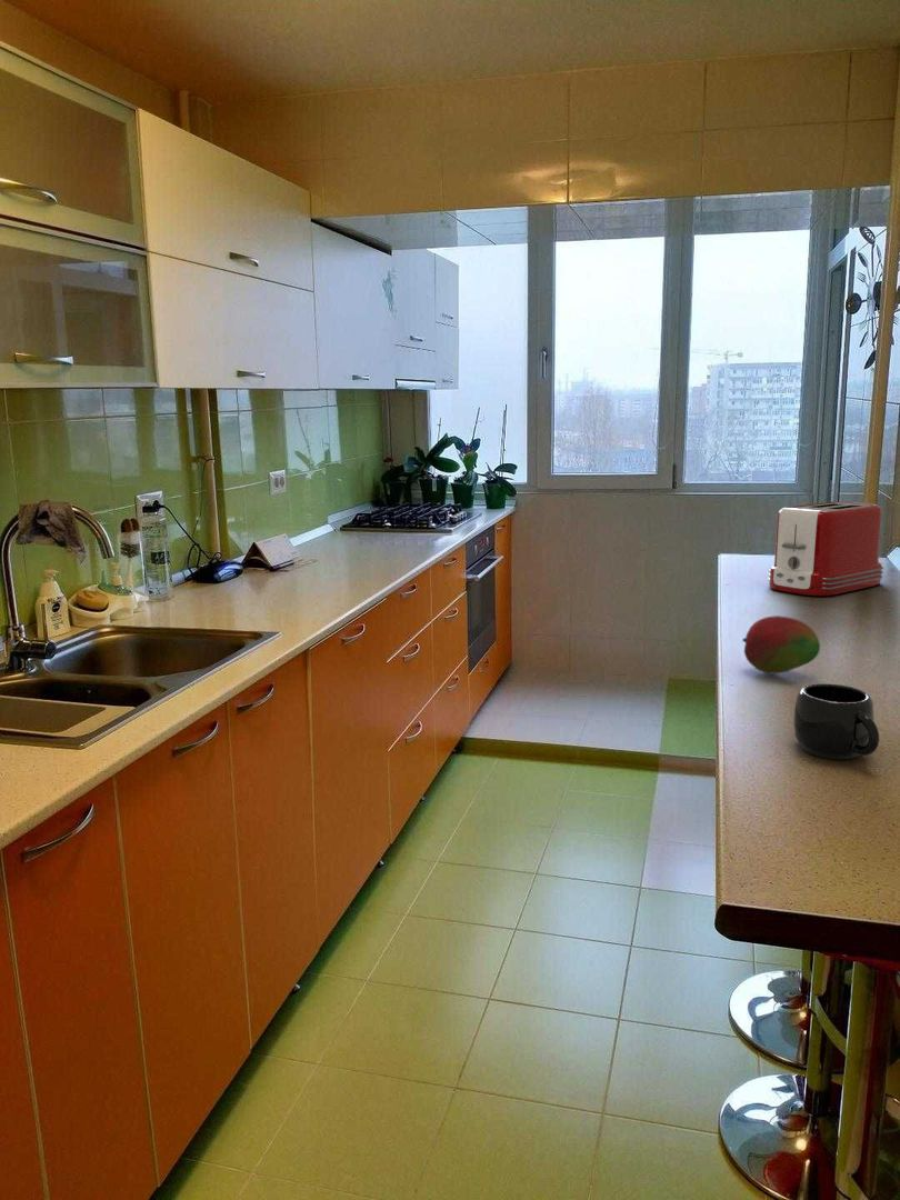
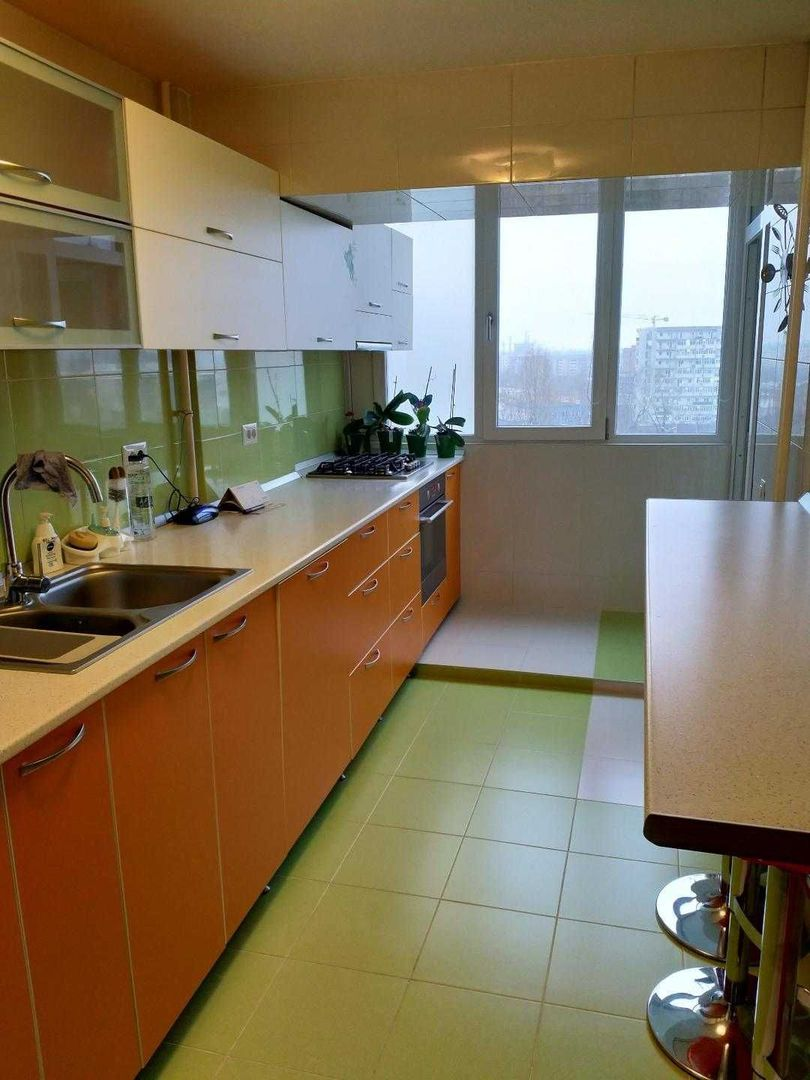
- toaster [767,501,884,597]
- fruit [741,614,821,674]
- mug [793,682,880,760]
